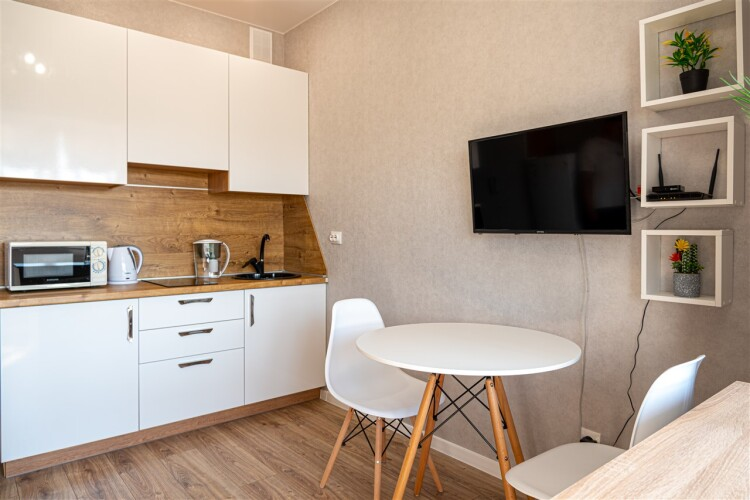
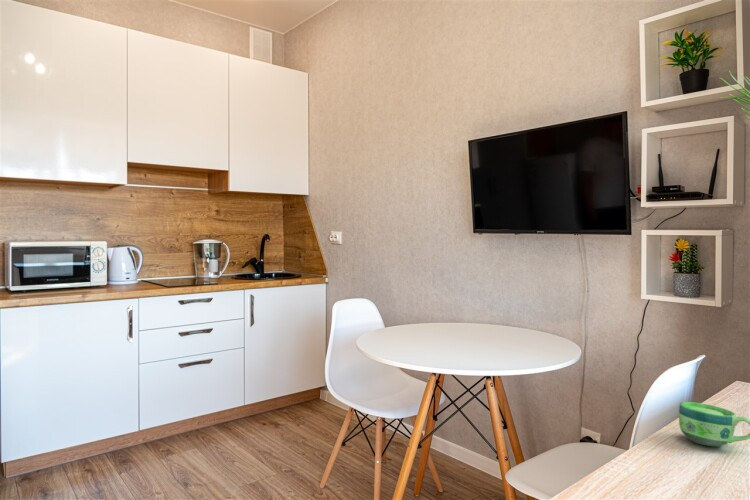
+ cup [678,401,750,448]
